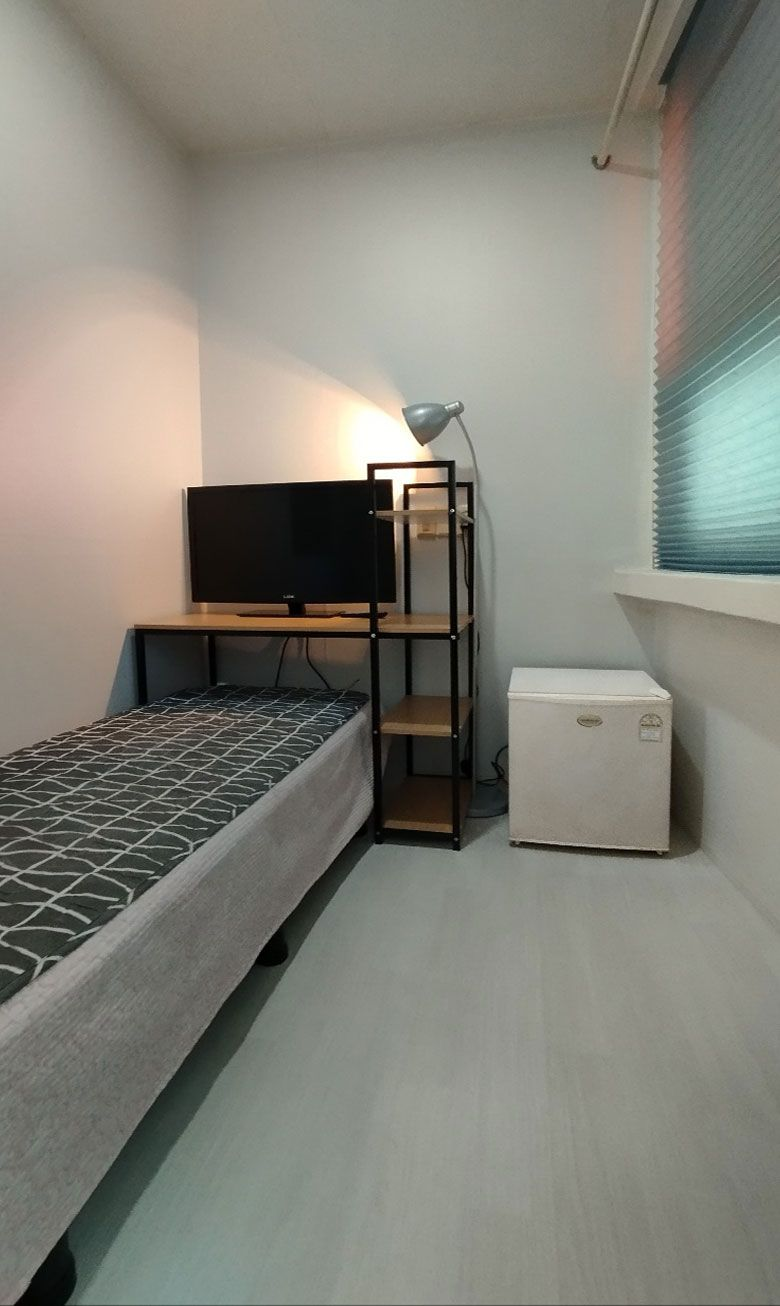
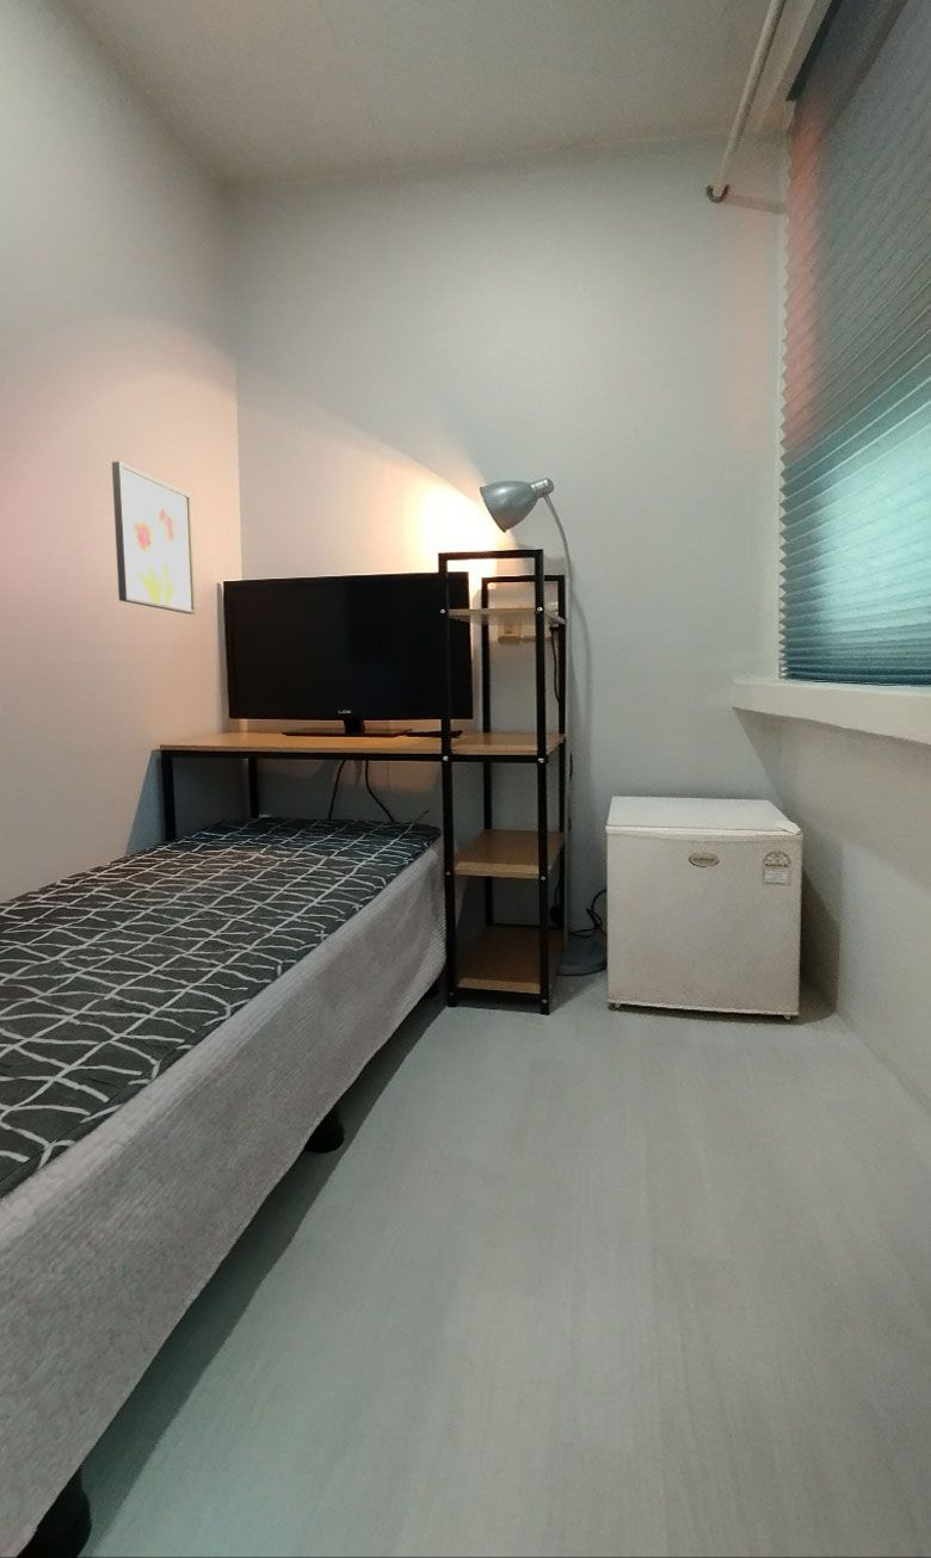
+ wall art [111,460,197,616]
